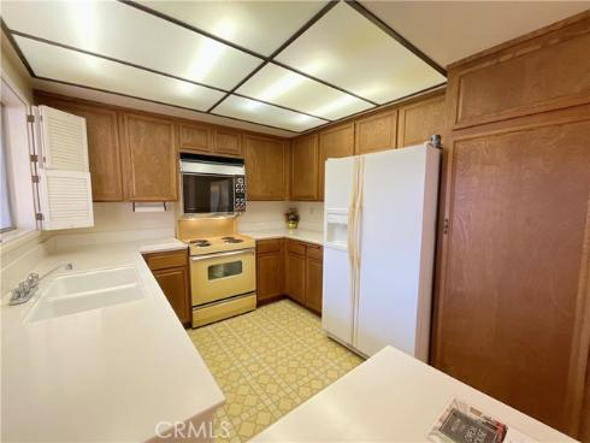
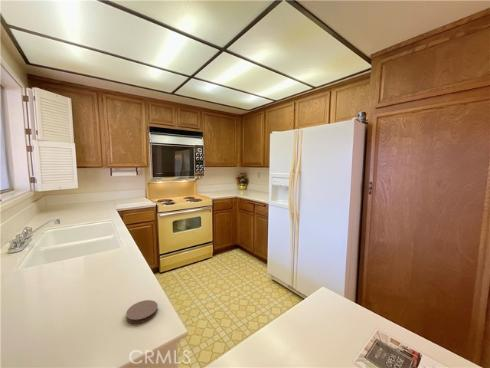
+ coaster [125,299,159,324]
